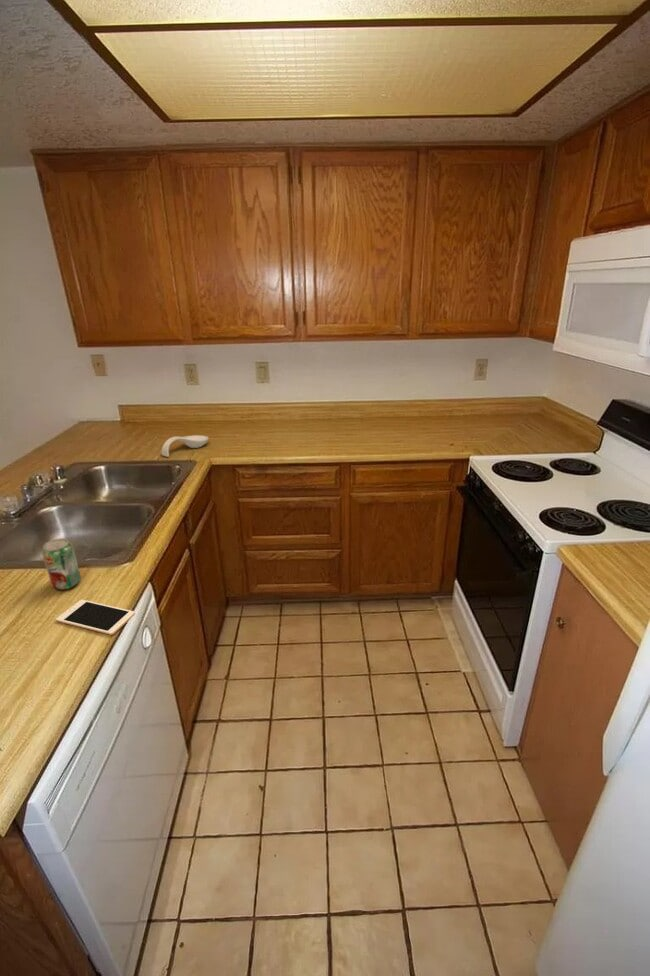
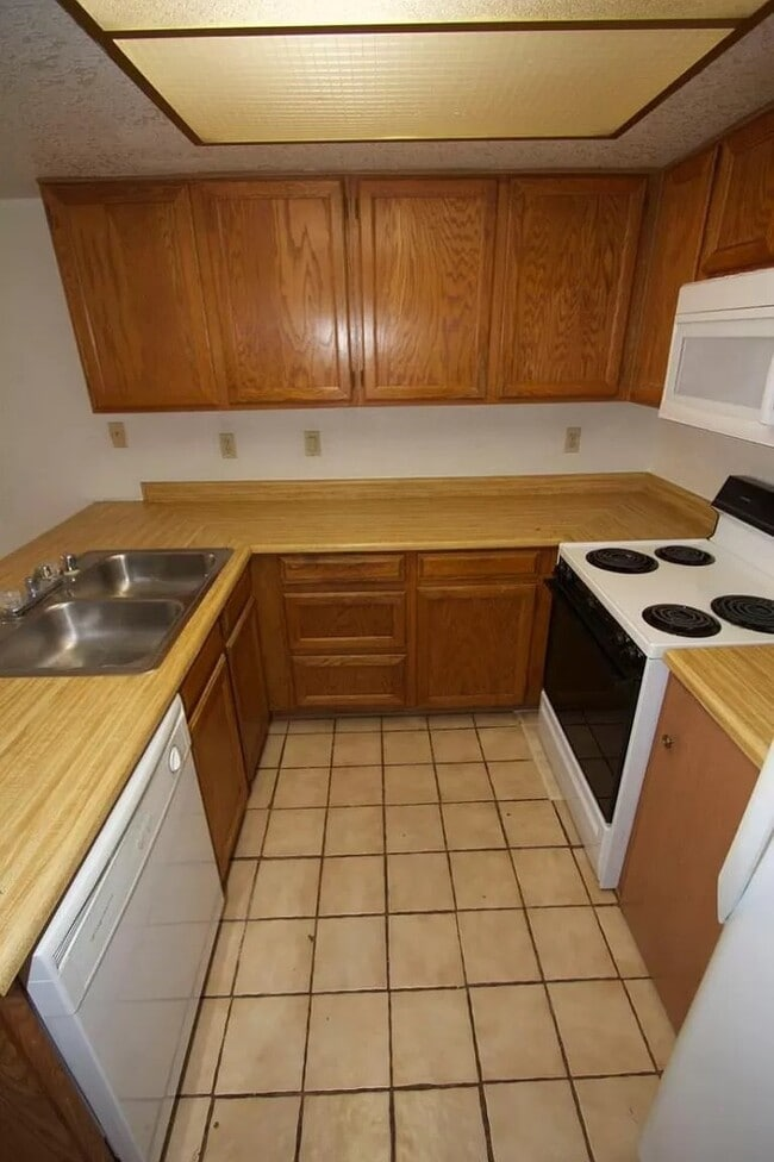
- cell phone [55,599,136,636]
- spoon rest [161,434,210,458]
- beverage can [41,537,82,591]
